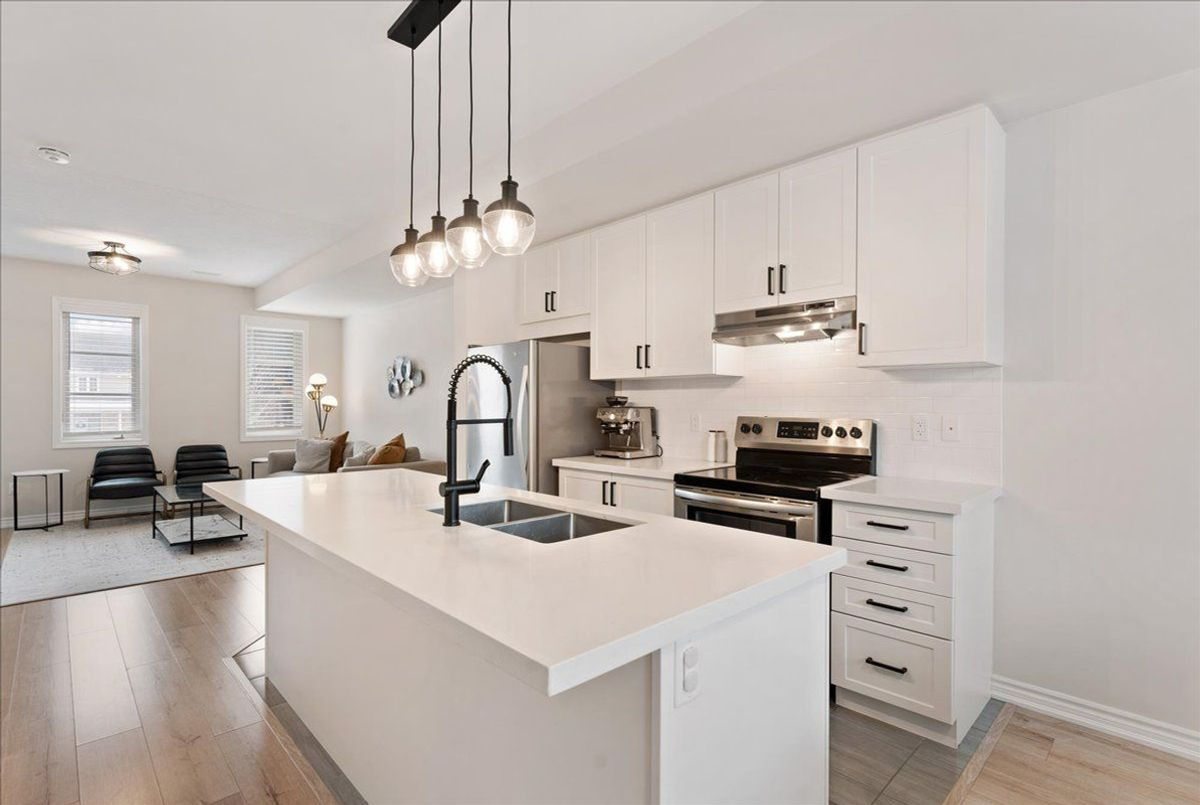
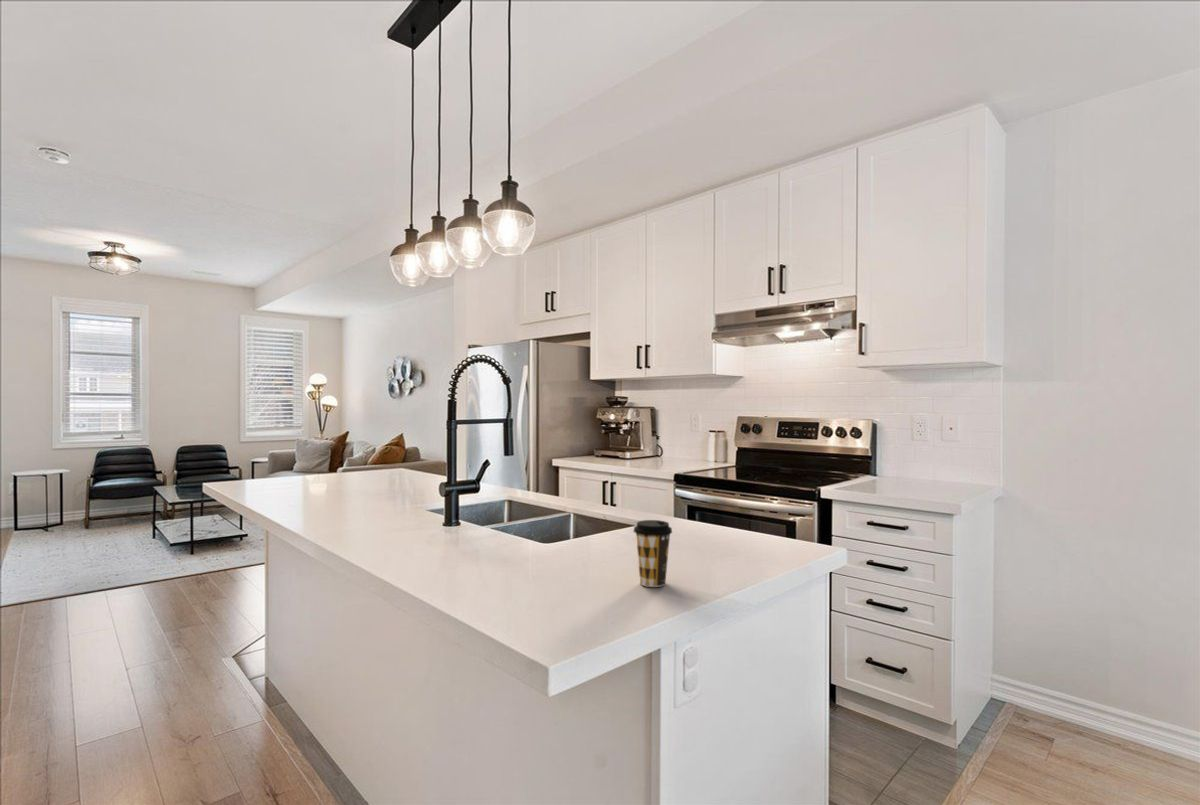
+ coffee cup [633,519,673,588]
